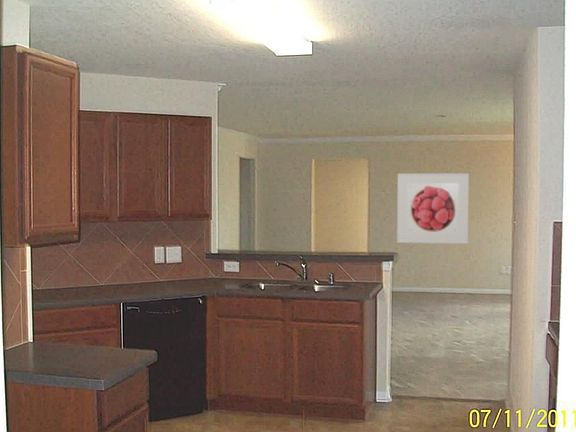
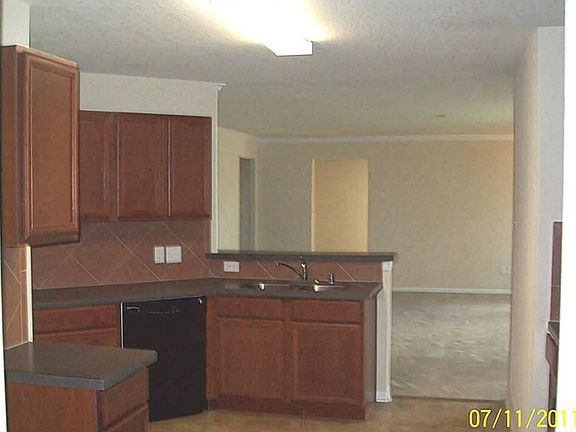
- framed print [396,173,470,245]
